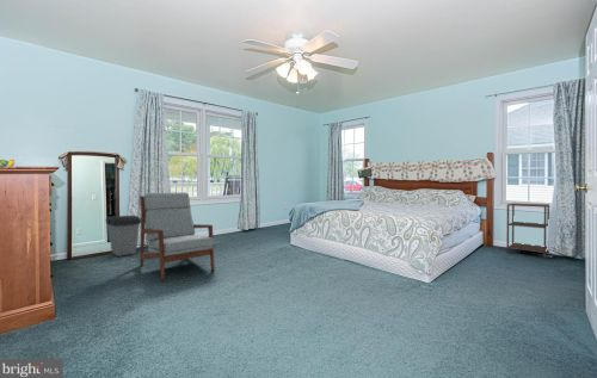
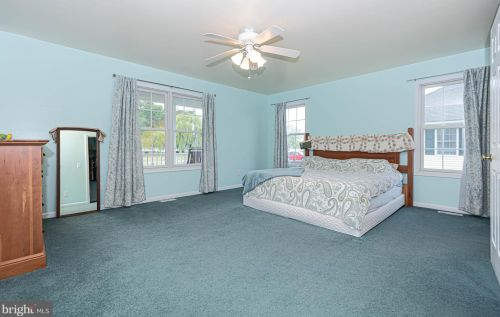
- side table [505,202,550,259]
- trash can [105,215,141,258]
- armchair [139,191,216,283]
